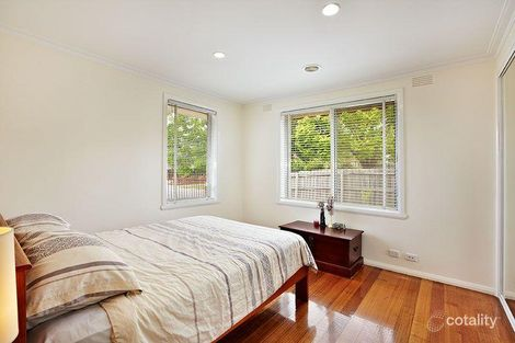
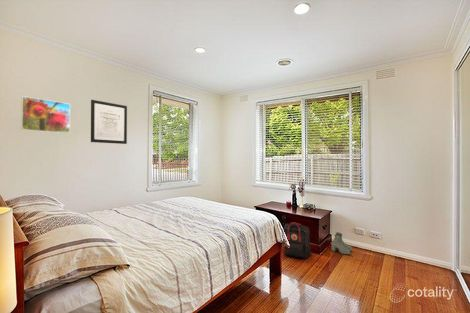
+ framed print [20,95,71,134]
+ boots [331,232,353,255]
+ wall art [90,99,128,145]
+ backpack [282,221,313,260]
